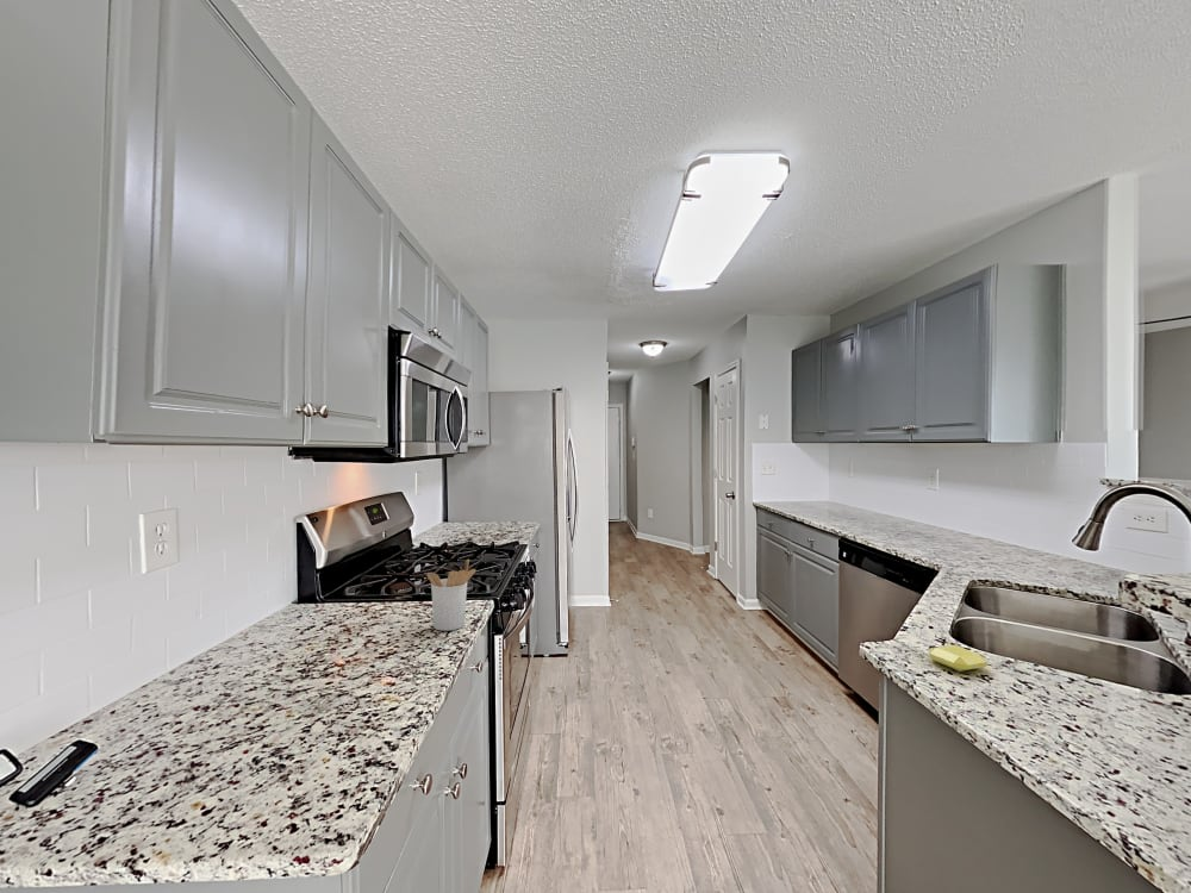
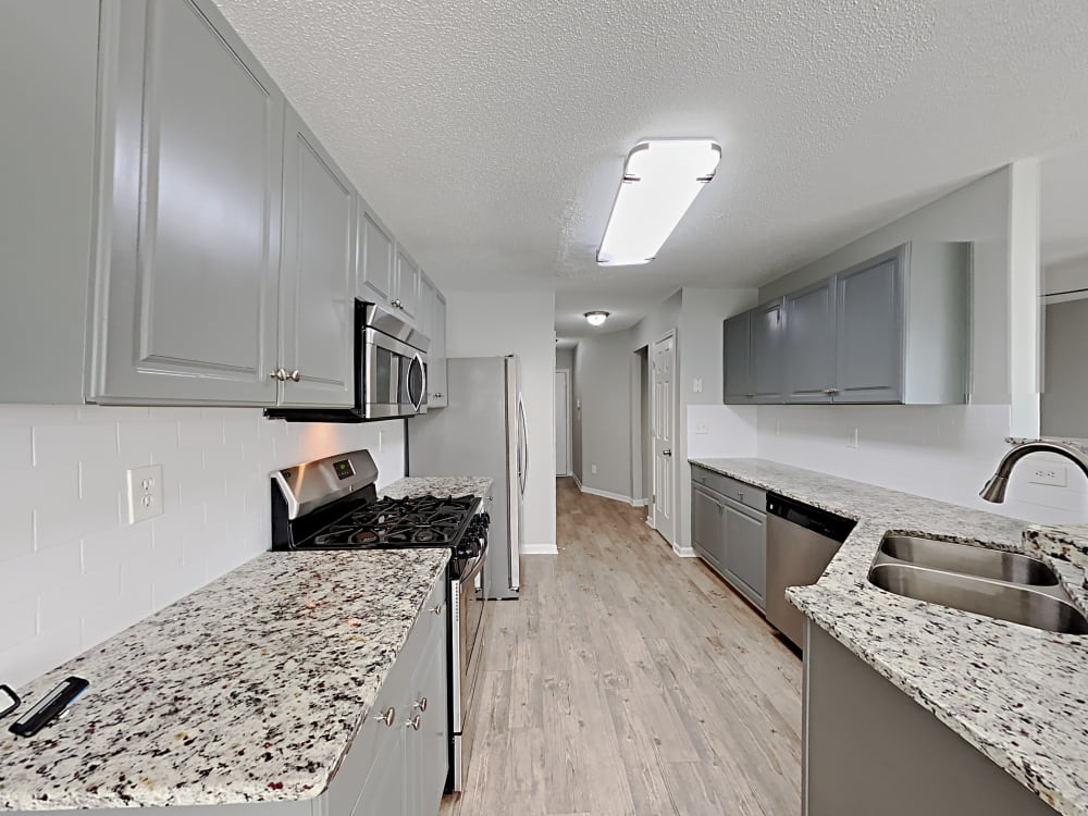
- utensil holder [425,558,478,632]
- soap bar [928,644,987,673]
